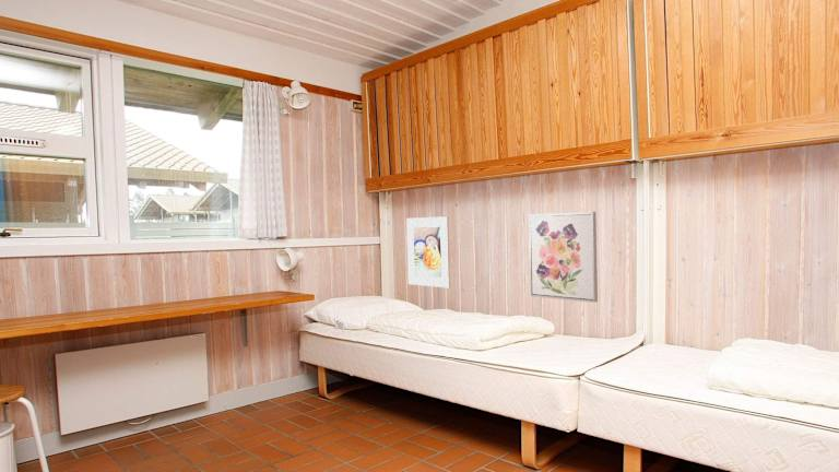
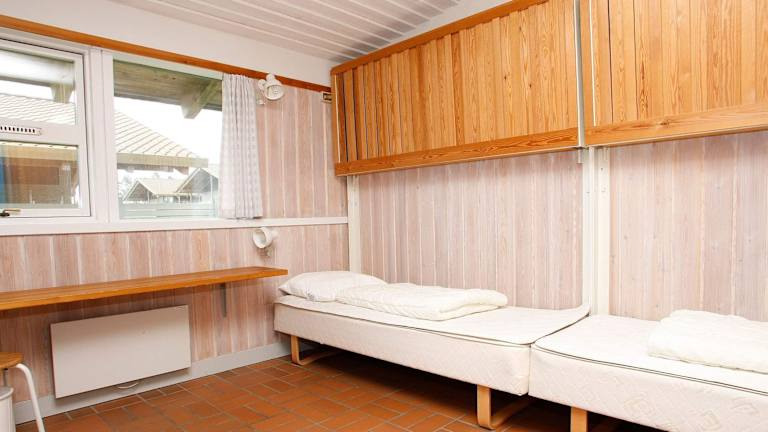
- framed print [405,215,451,288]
- wall art [528,211,599,304]
